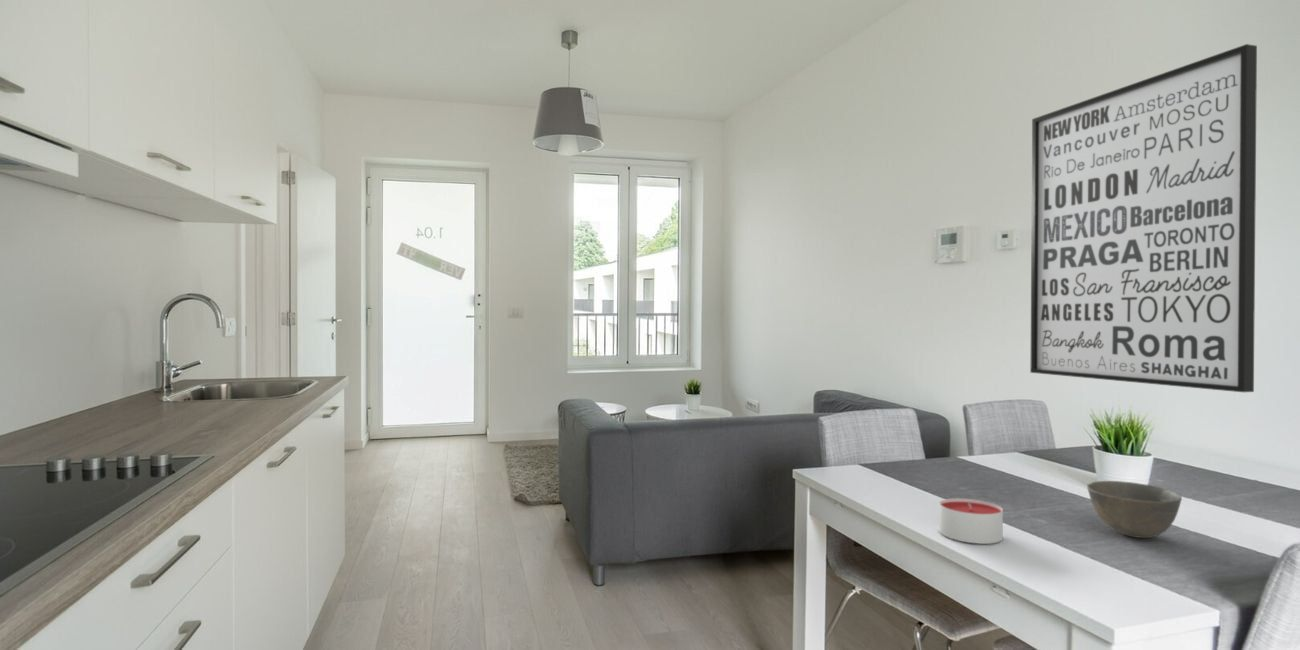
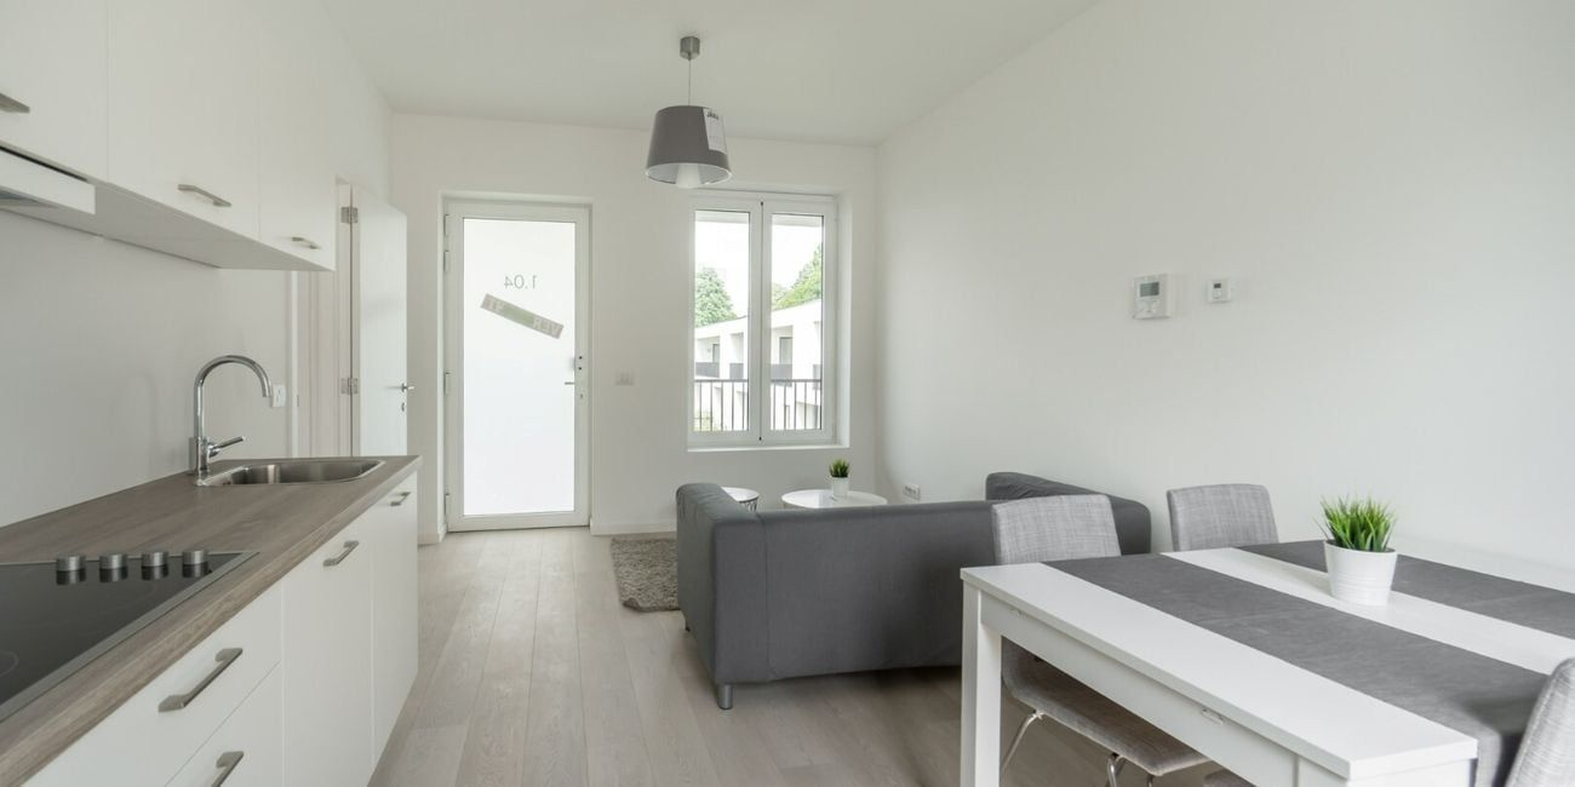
- bowl [1086,480,1183,539]
- wall art [1029,43,1258,393]
- candle [938,497,1004,545]
